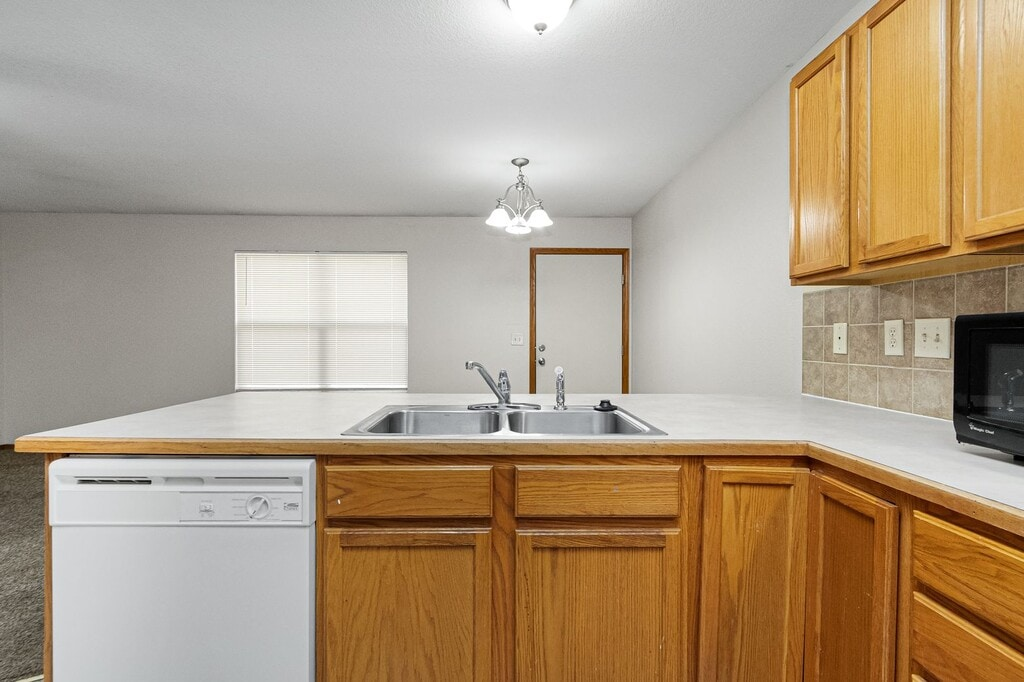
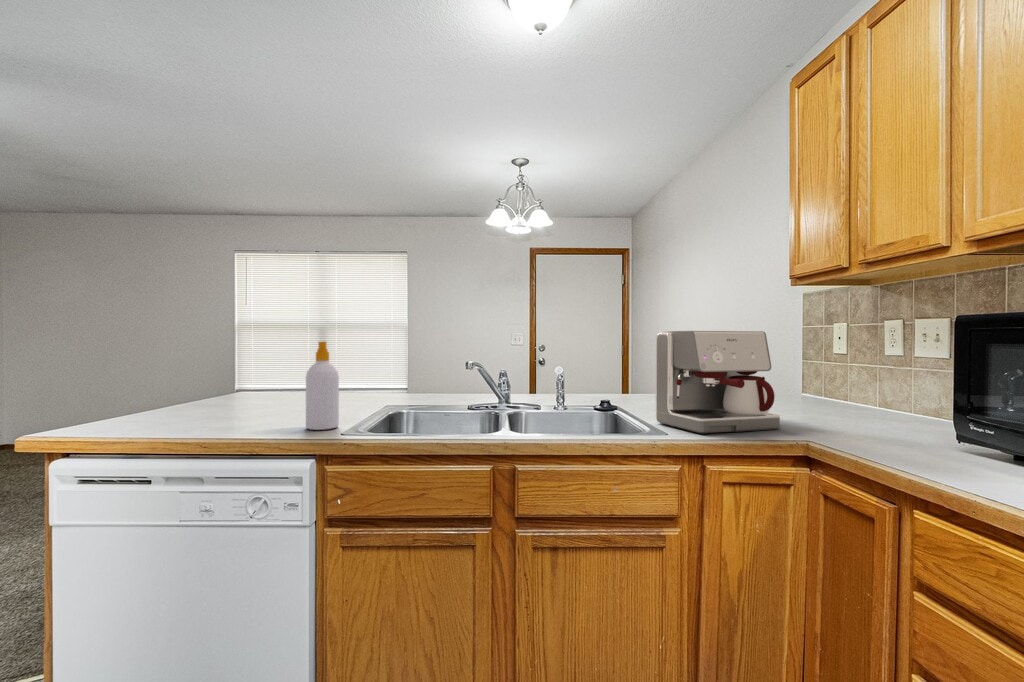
+ soap bottle [305,340,340,431]
+ coffee maker [655,330,781,434]
